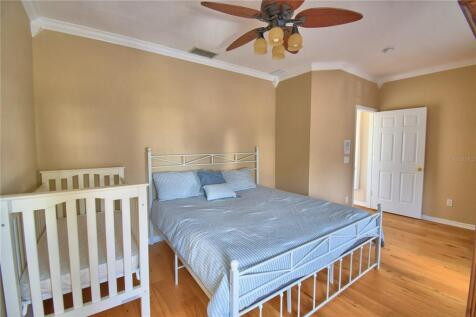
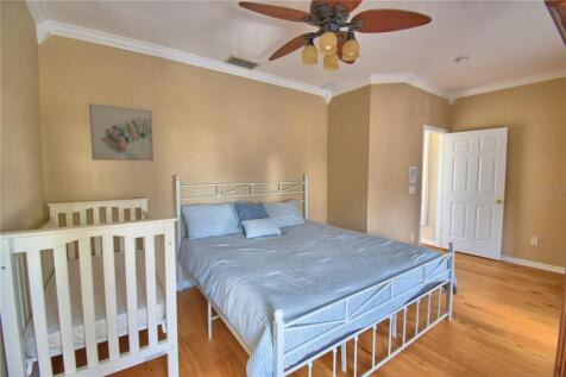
+ wall art [88,102,155,162]
